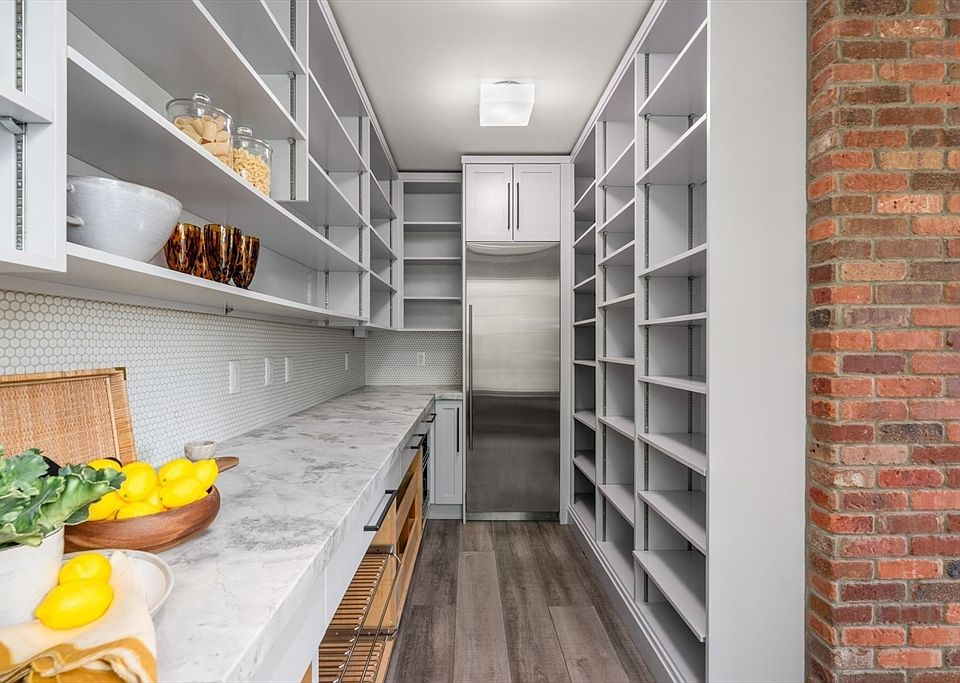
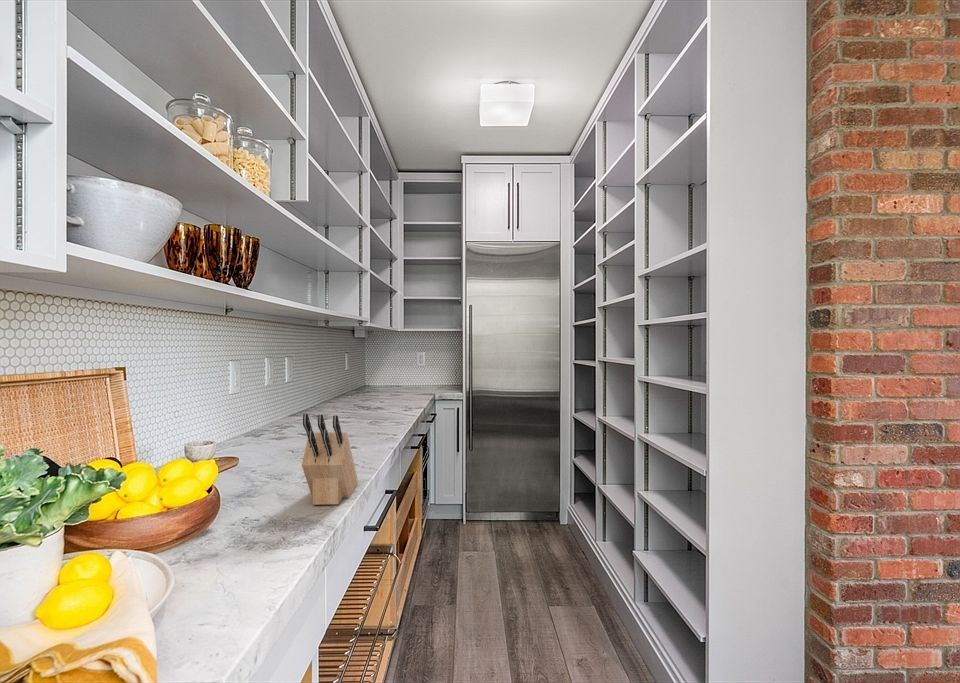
+ knife block [301,413,359,506]
